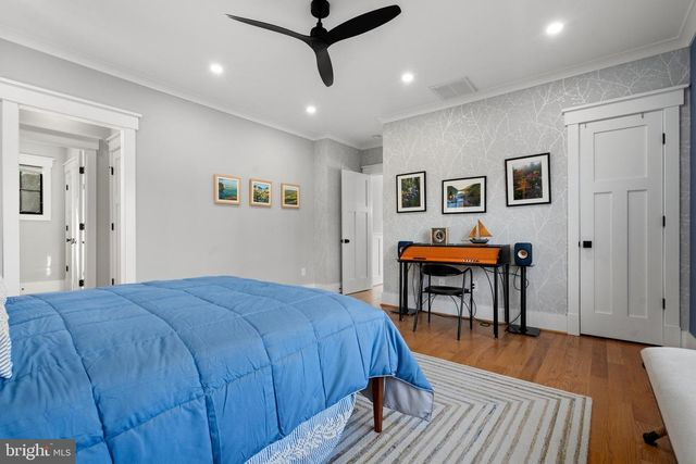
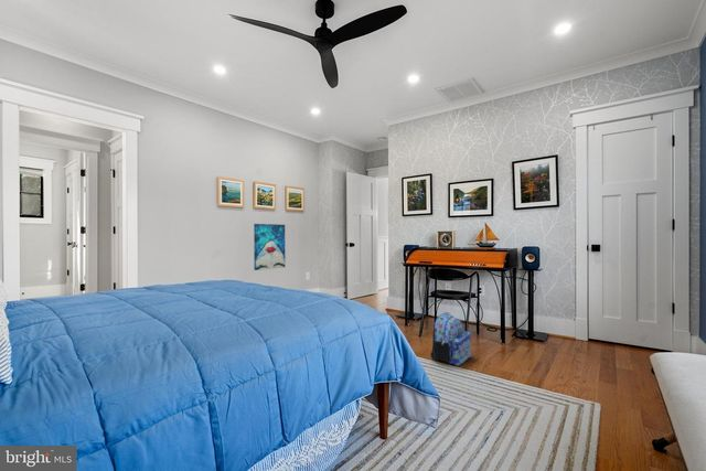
+ backpack [429,311,472,366]
+ wall art [253,223,287,271]
